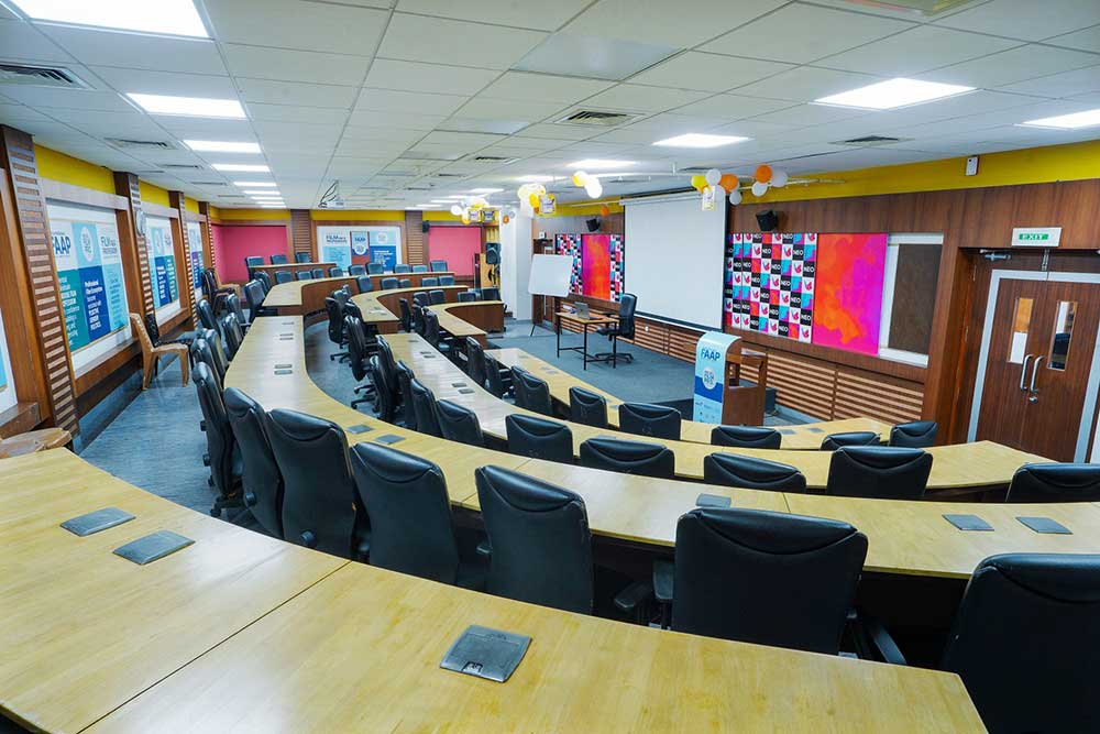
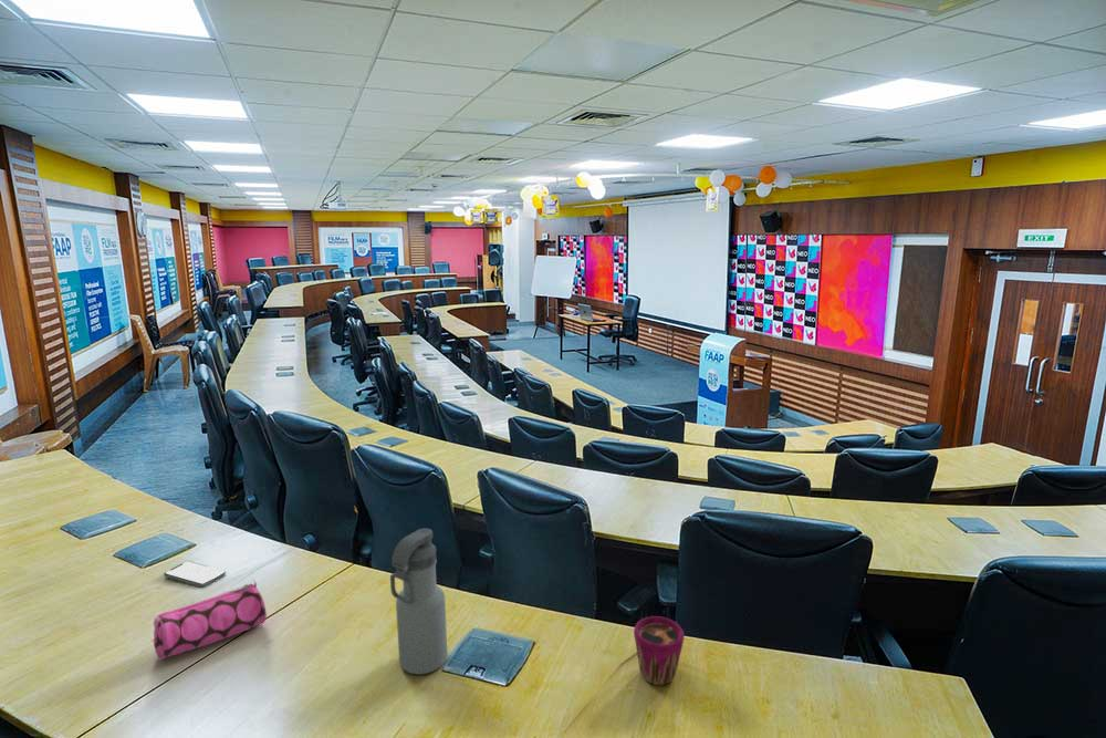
+ cup [633,615,686,686]
+ pencil case [153,579,268,661]
+ water bottle [389,528,448,676]
+ smartphone [163,560,227,588]
